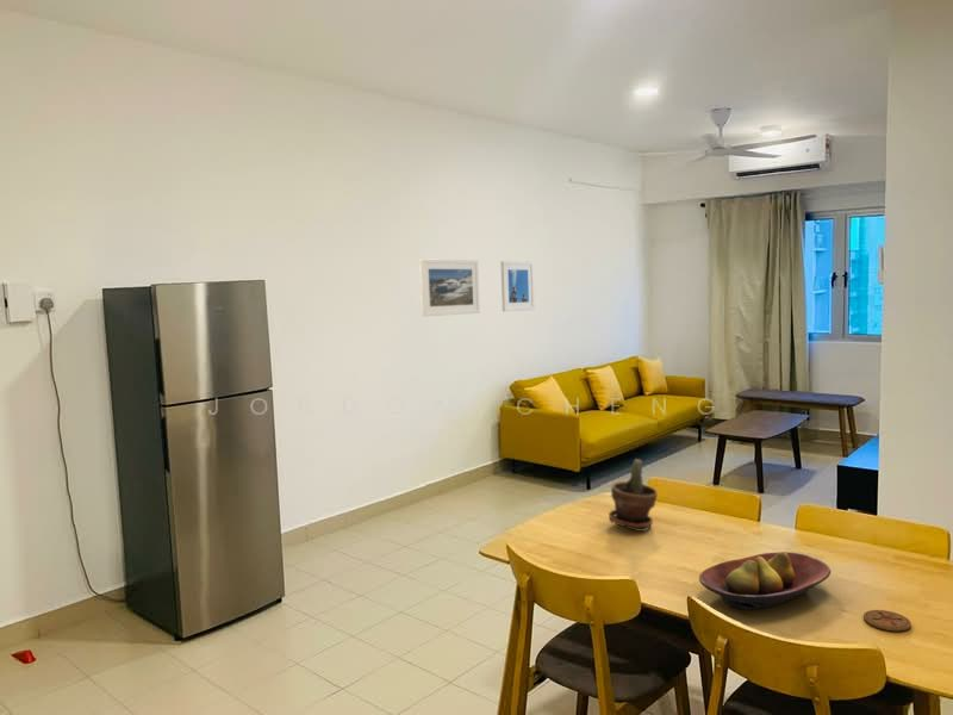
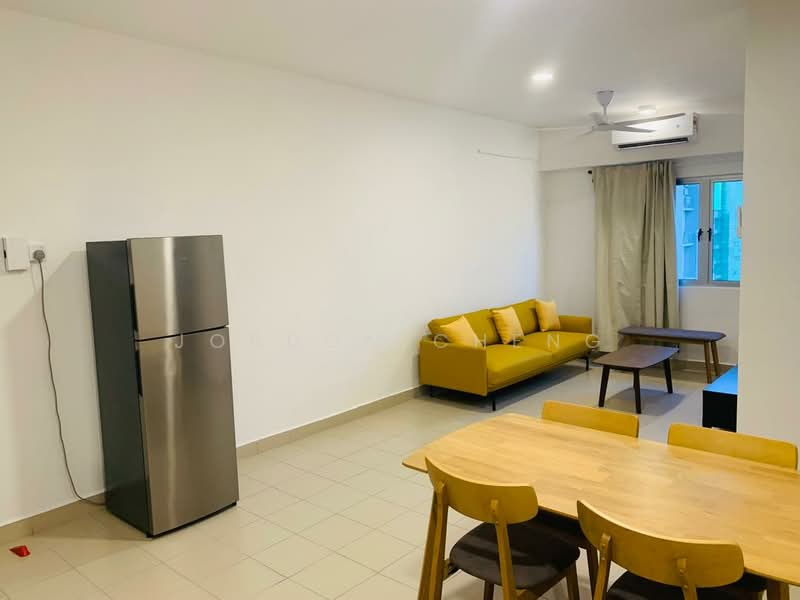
- potted plant [608,458,659,533]
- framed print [418,257,481,318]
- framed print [500,260,536,312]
- fruit bowl [698,551,831,611]
- coaster [862,609,912,632]
